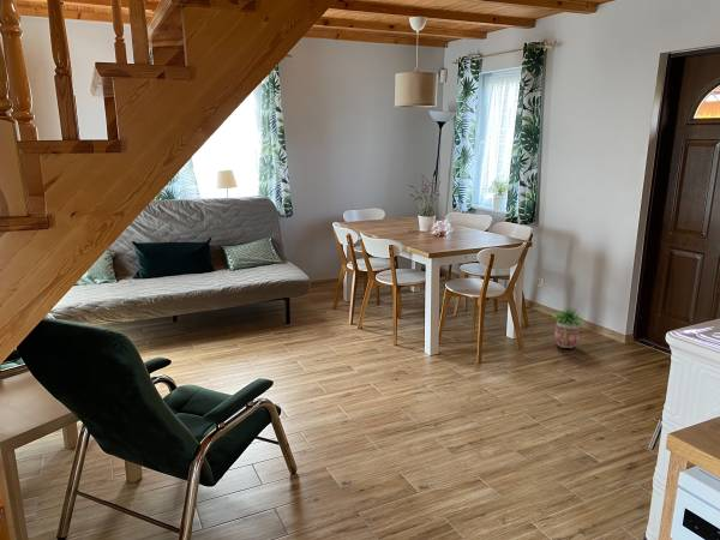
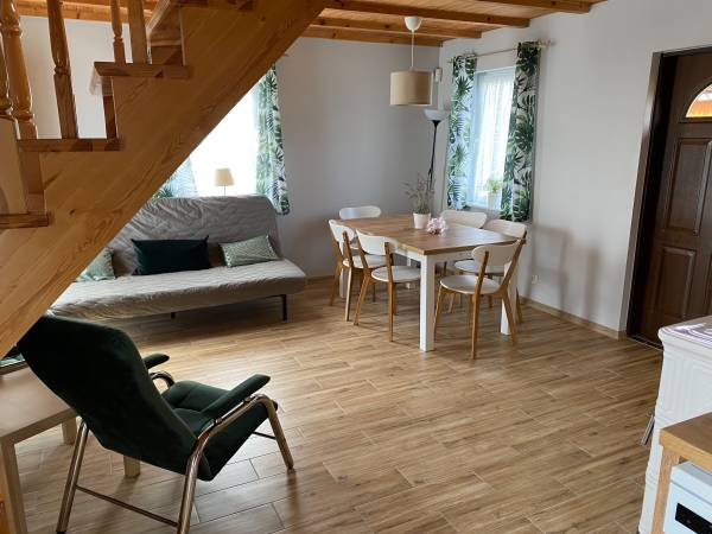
- potted plant [550,306,587,349]
